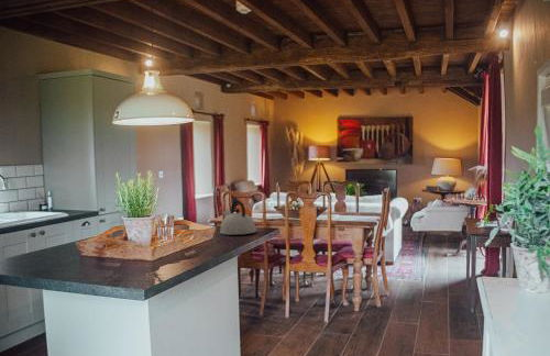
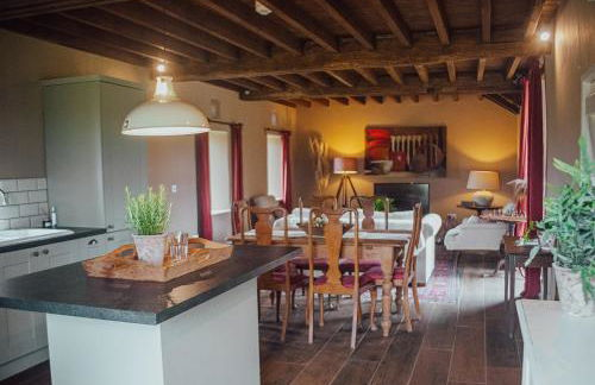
- kettle [219,199,257,236]
